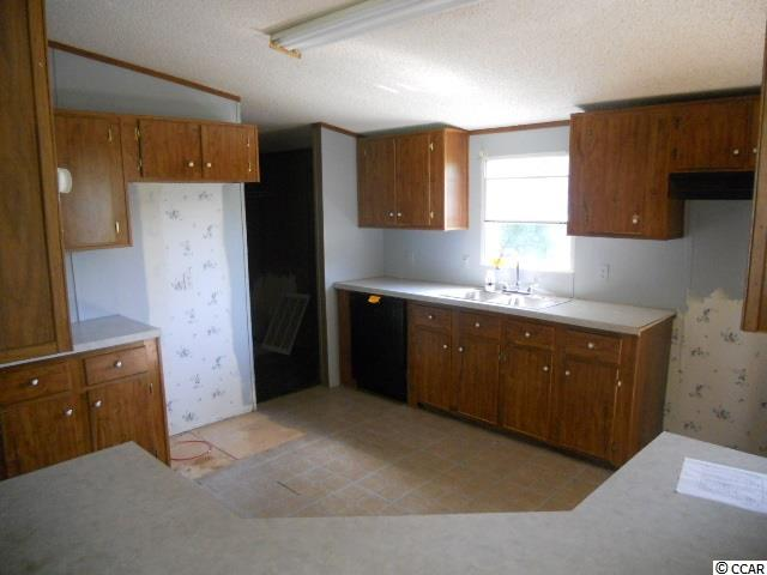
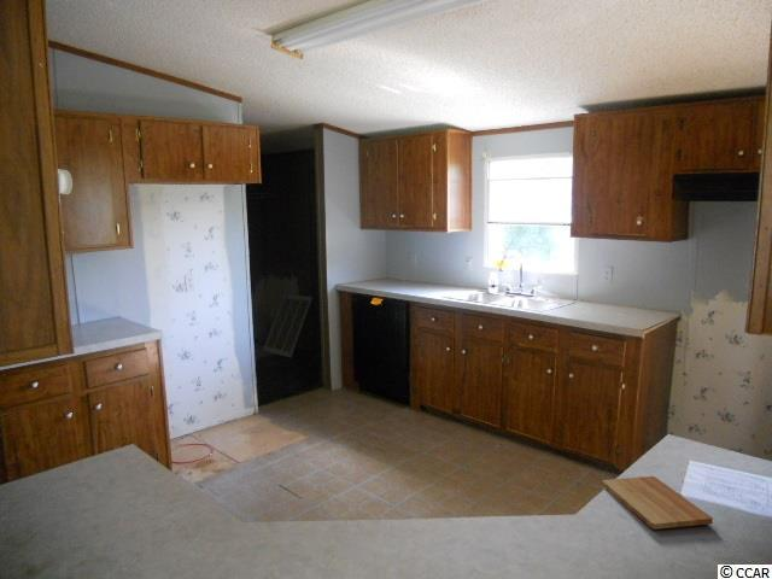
+ cutting board [601,475,714,531]
